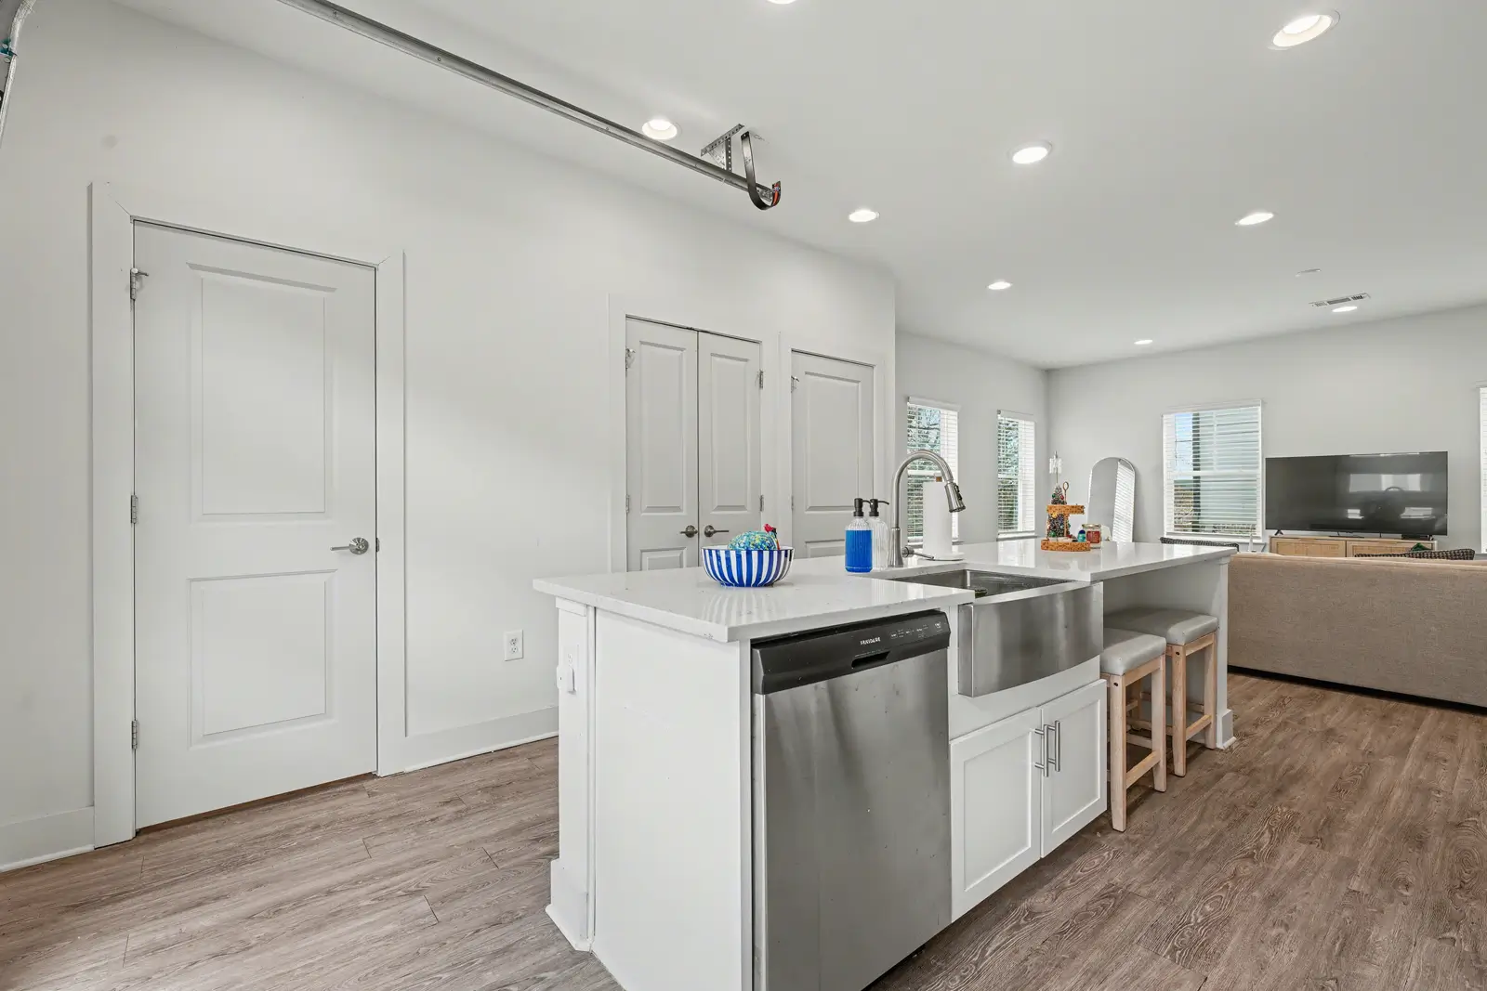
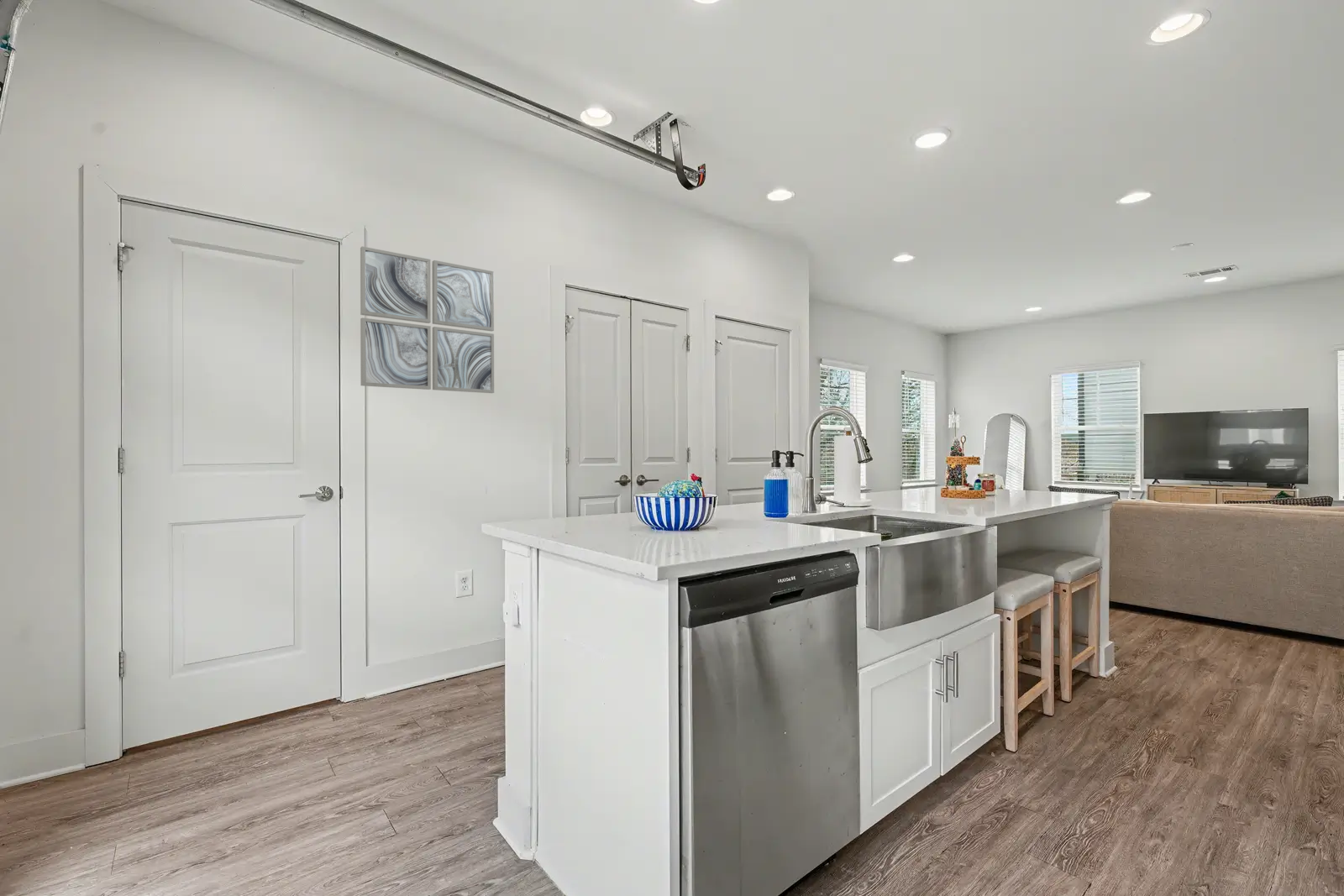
+ wall art [360,246,495,394]
